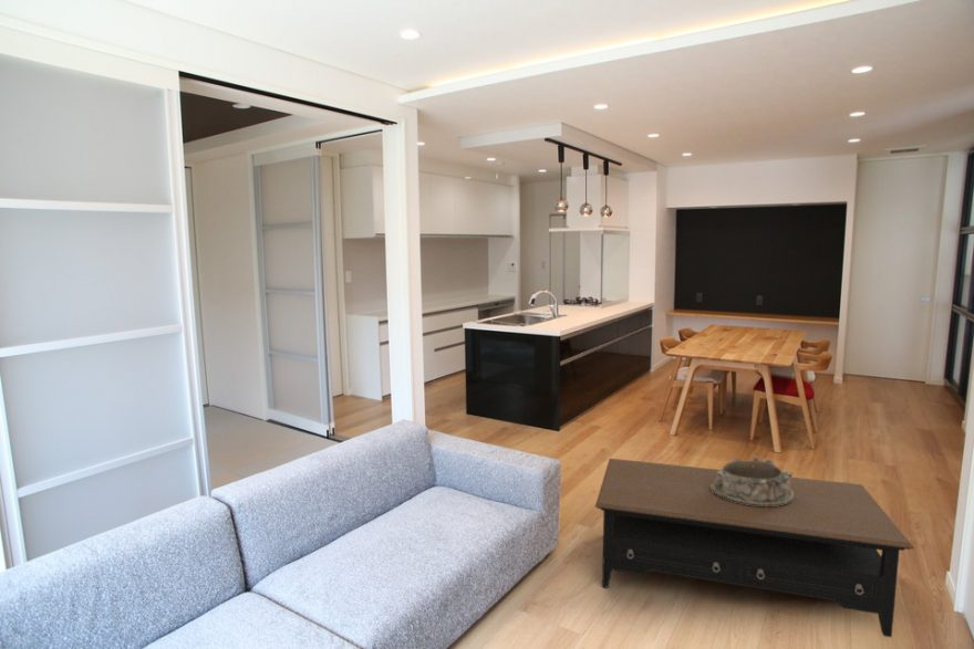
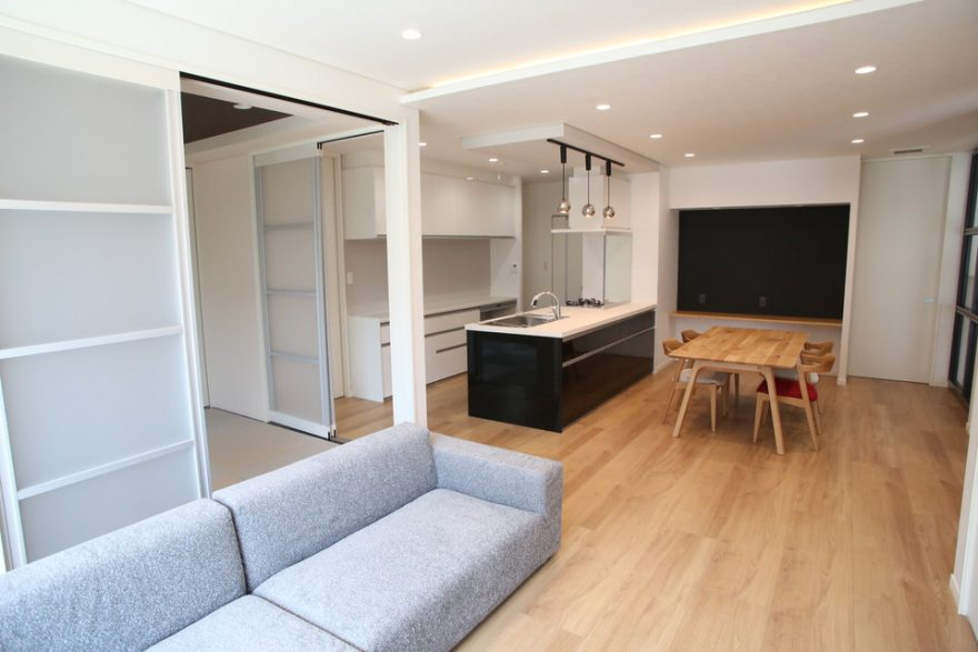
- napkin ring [711,454,794,507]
- coffee table [594,458,915,638]
